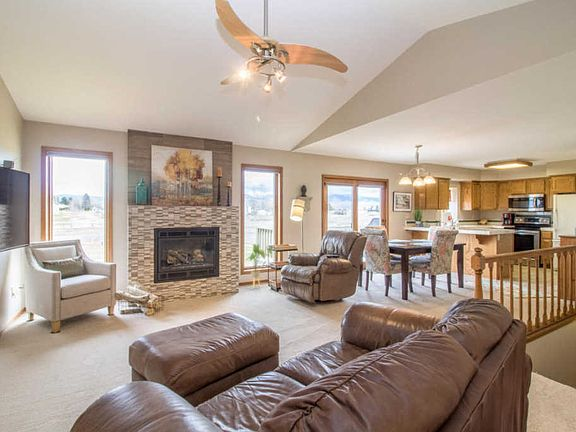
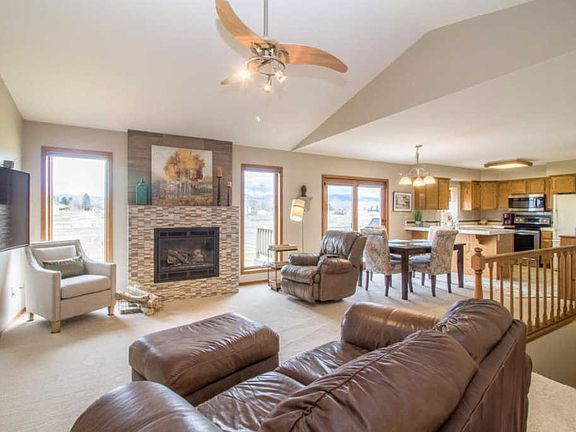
- house plant [245,243,274,290]
